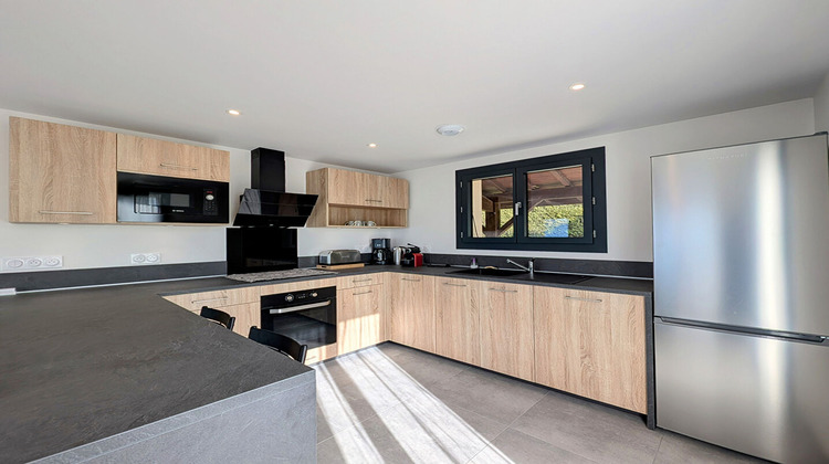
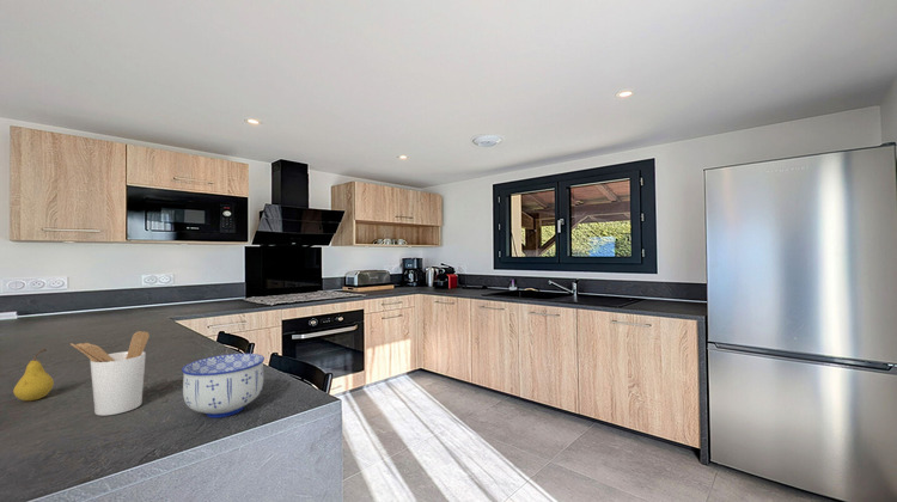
+ utensil holder [69,330,151,417]
+ fruit [12,348,55,402]
+ bowl [181,353,266,418]
